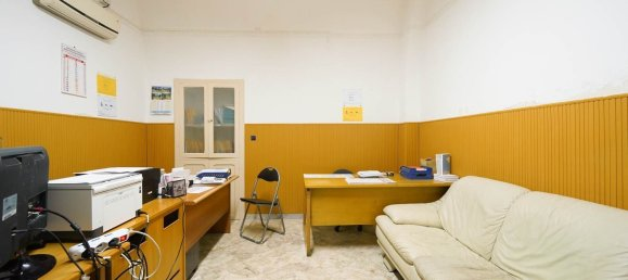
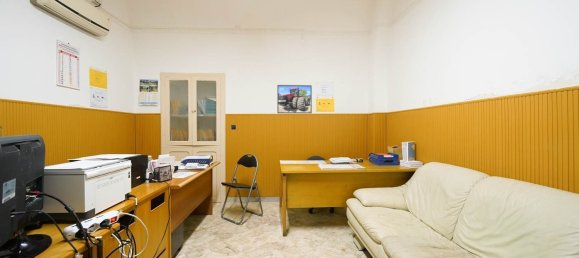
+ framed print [276,84,313,114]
